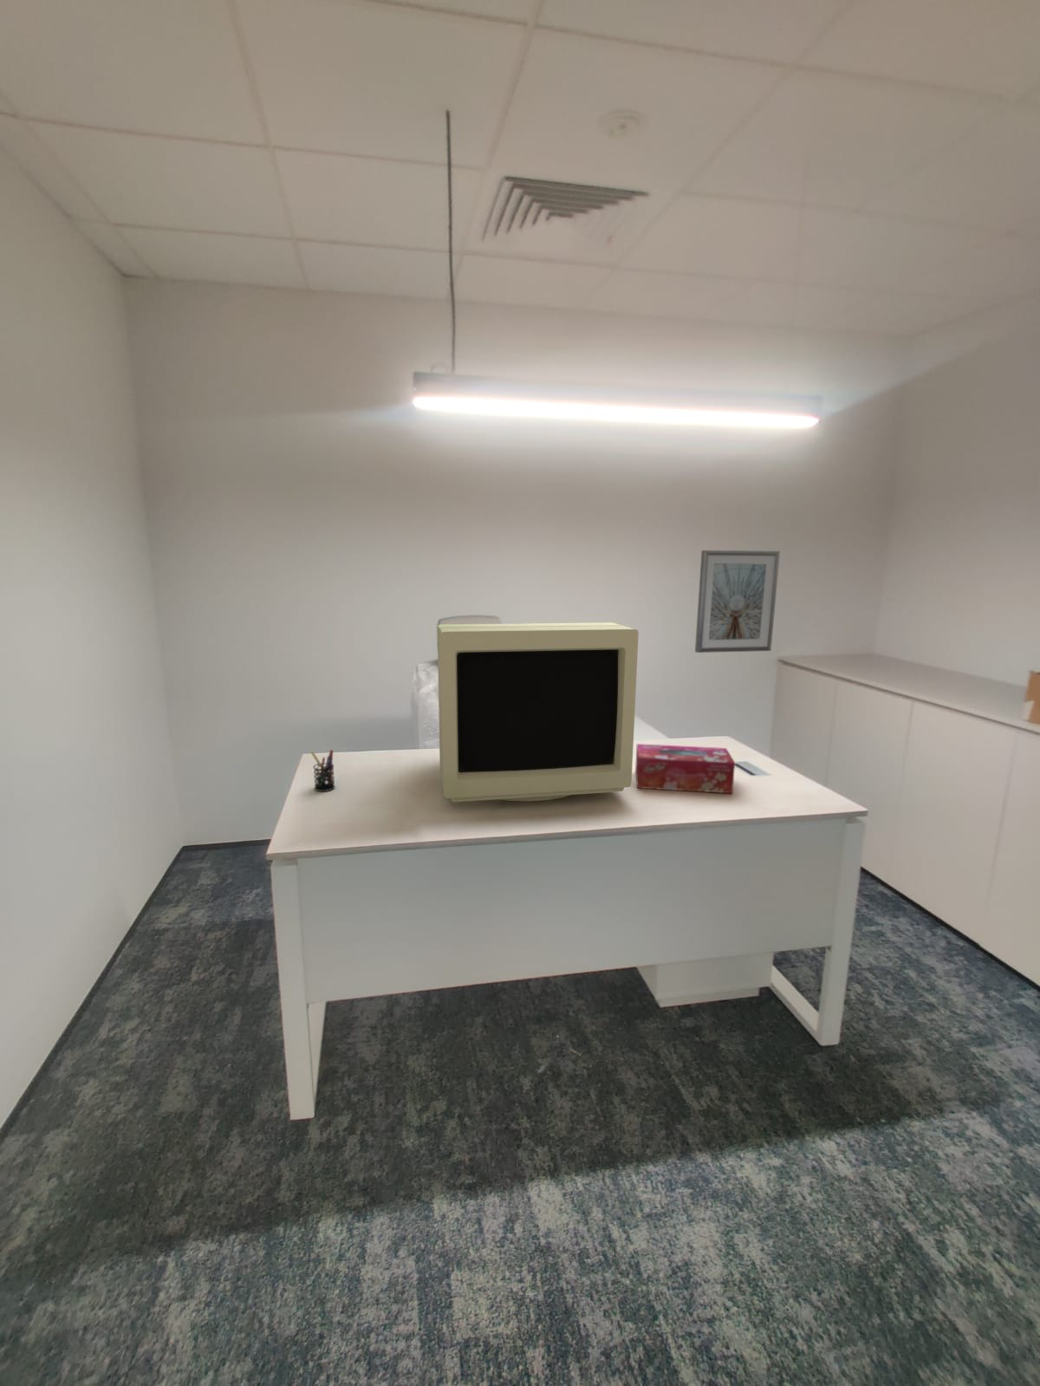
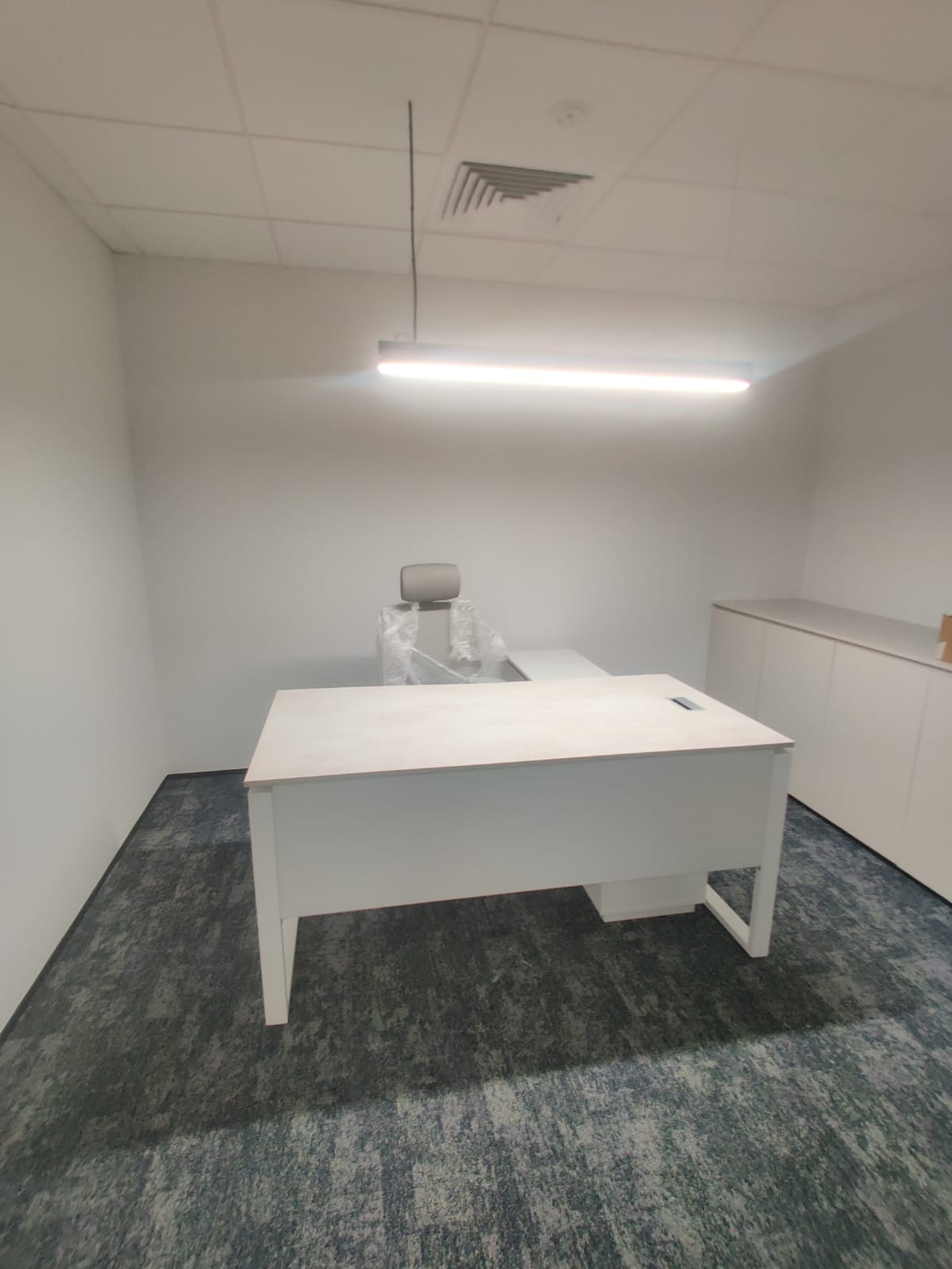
- tissue box [635,743,736,794]
- monitor [436,621,639,803]
- pen holder [310,749,336,792]
- picture frame [694,549,781,653]
